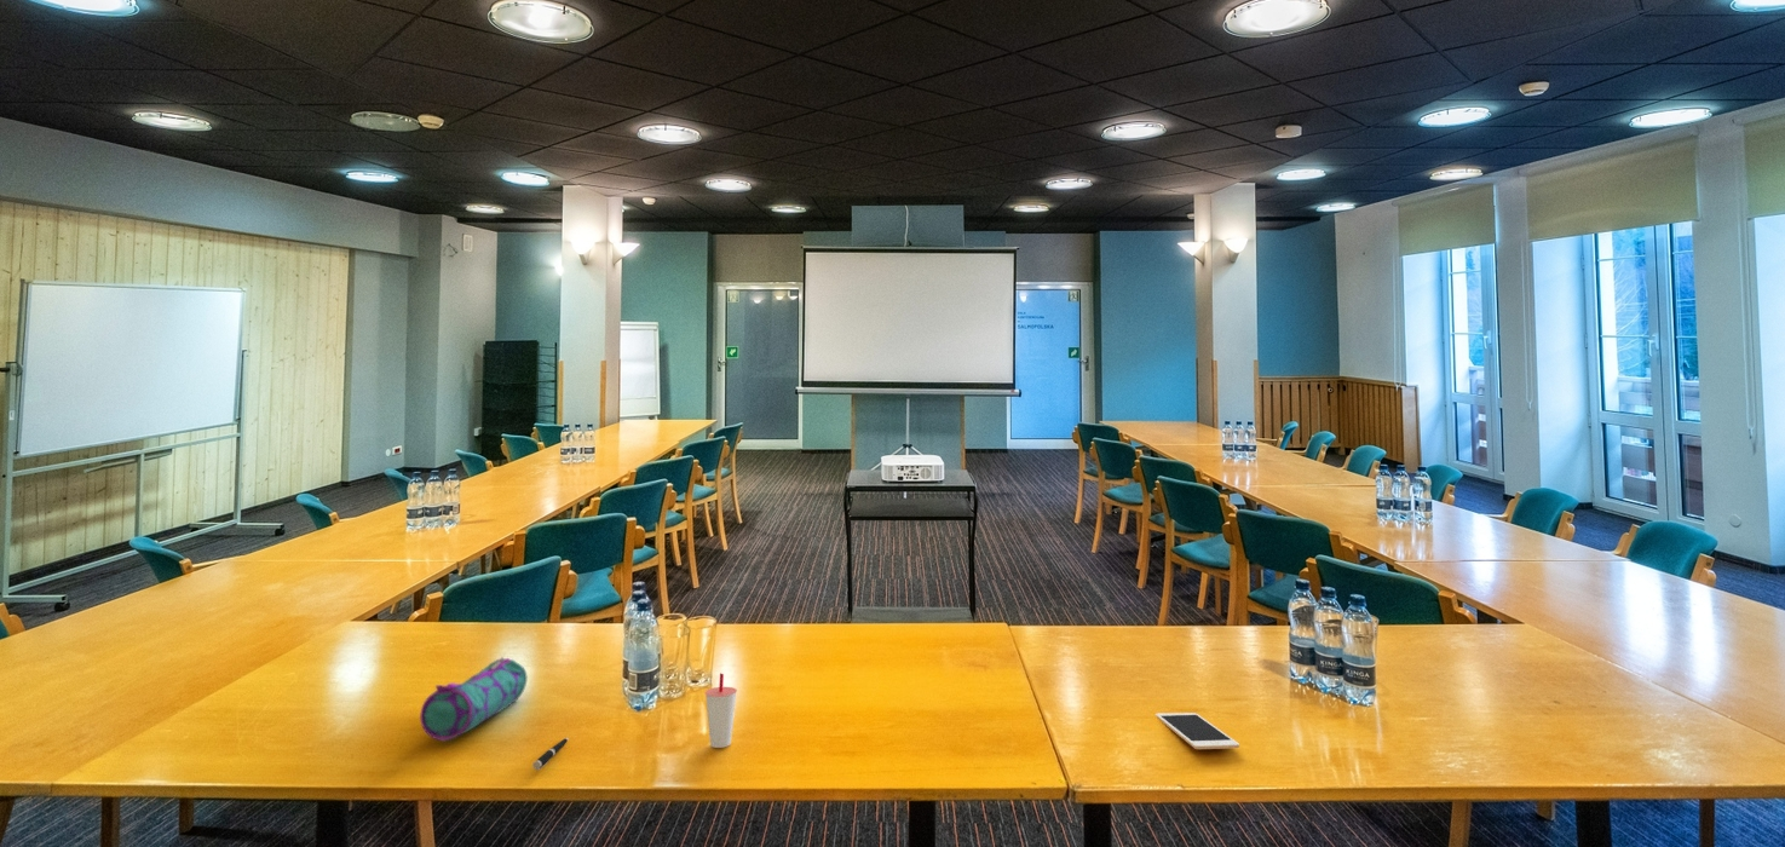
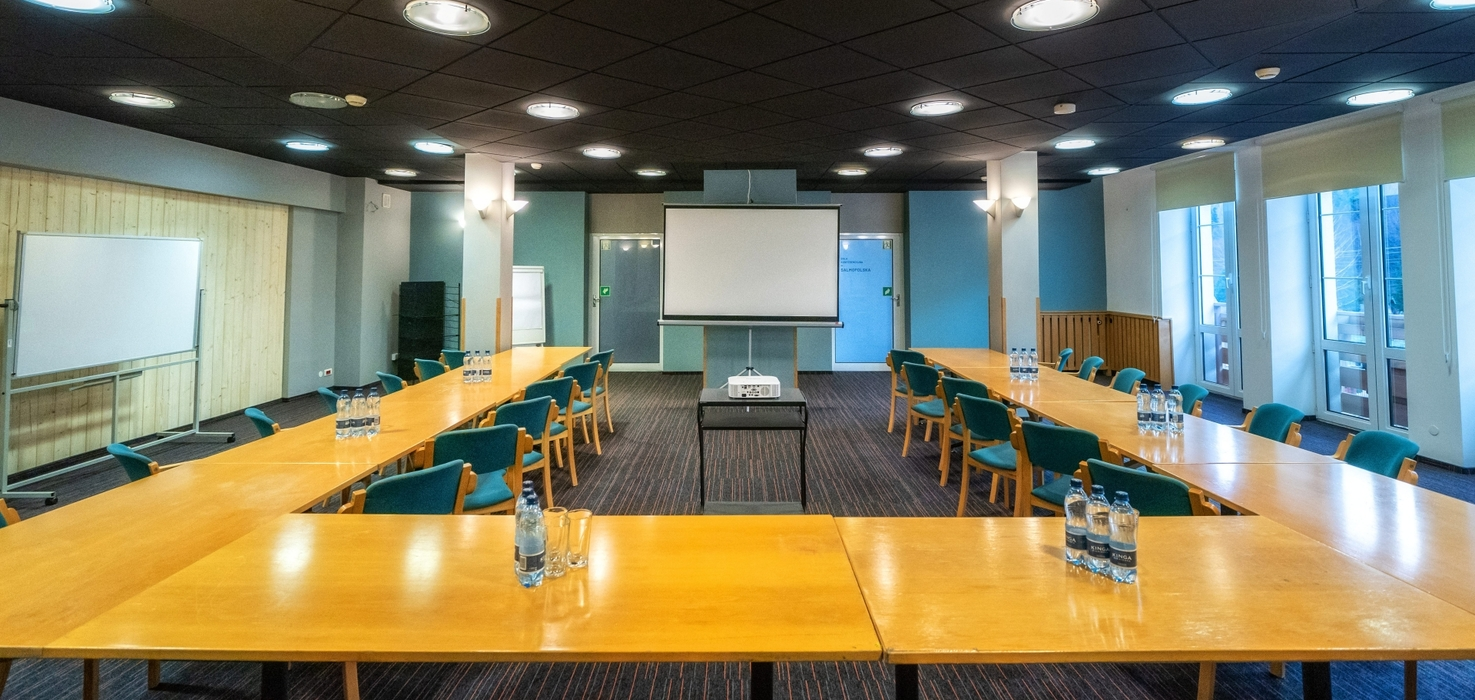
- cup [704,672,738,749]
- pencil case [419,656,529,742]
- cell phone [1155,711,1240,750]
- pen [531,737,569,771]
